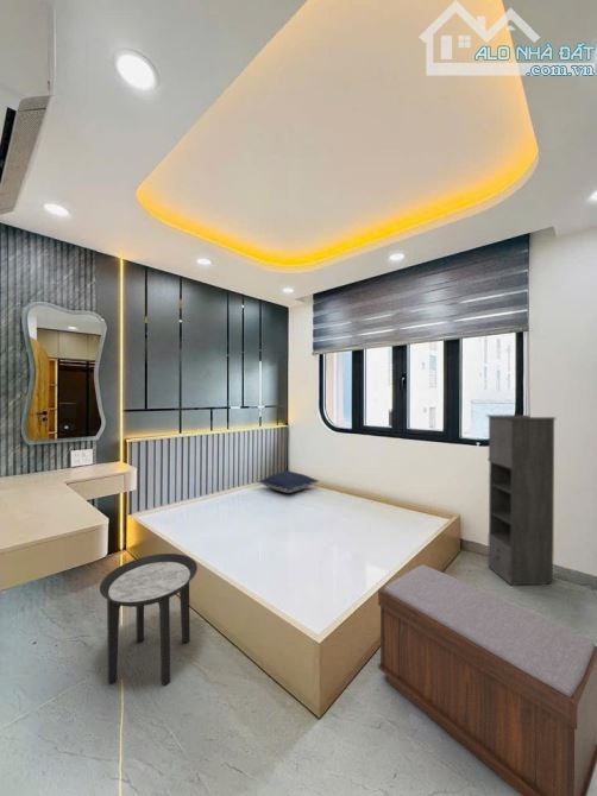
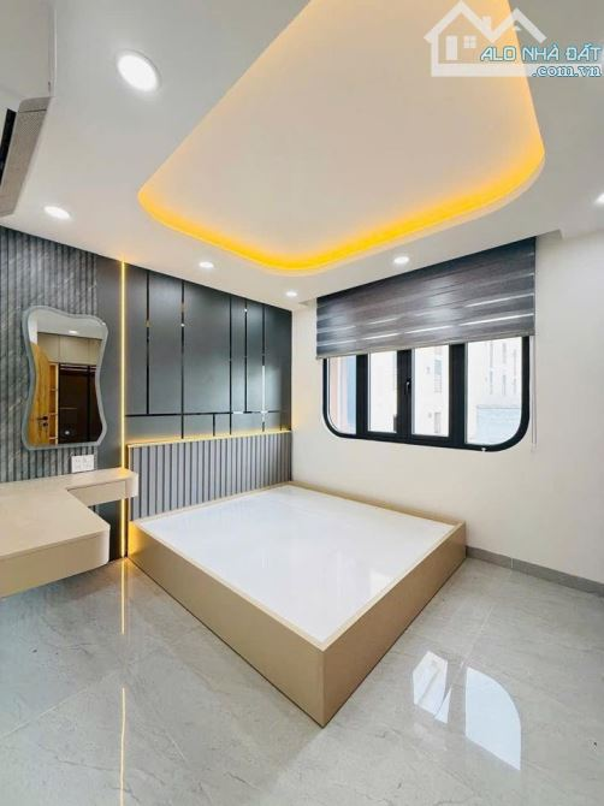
- side table [99,552,199,687]
- pillow [257,469,320,494]
- bench [377,564,597,796]
- storage cabinet [485,413,558,587]
